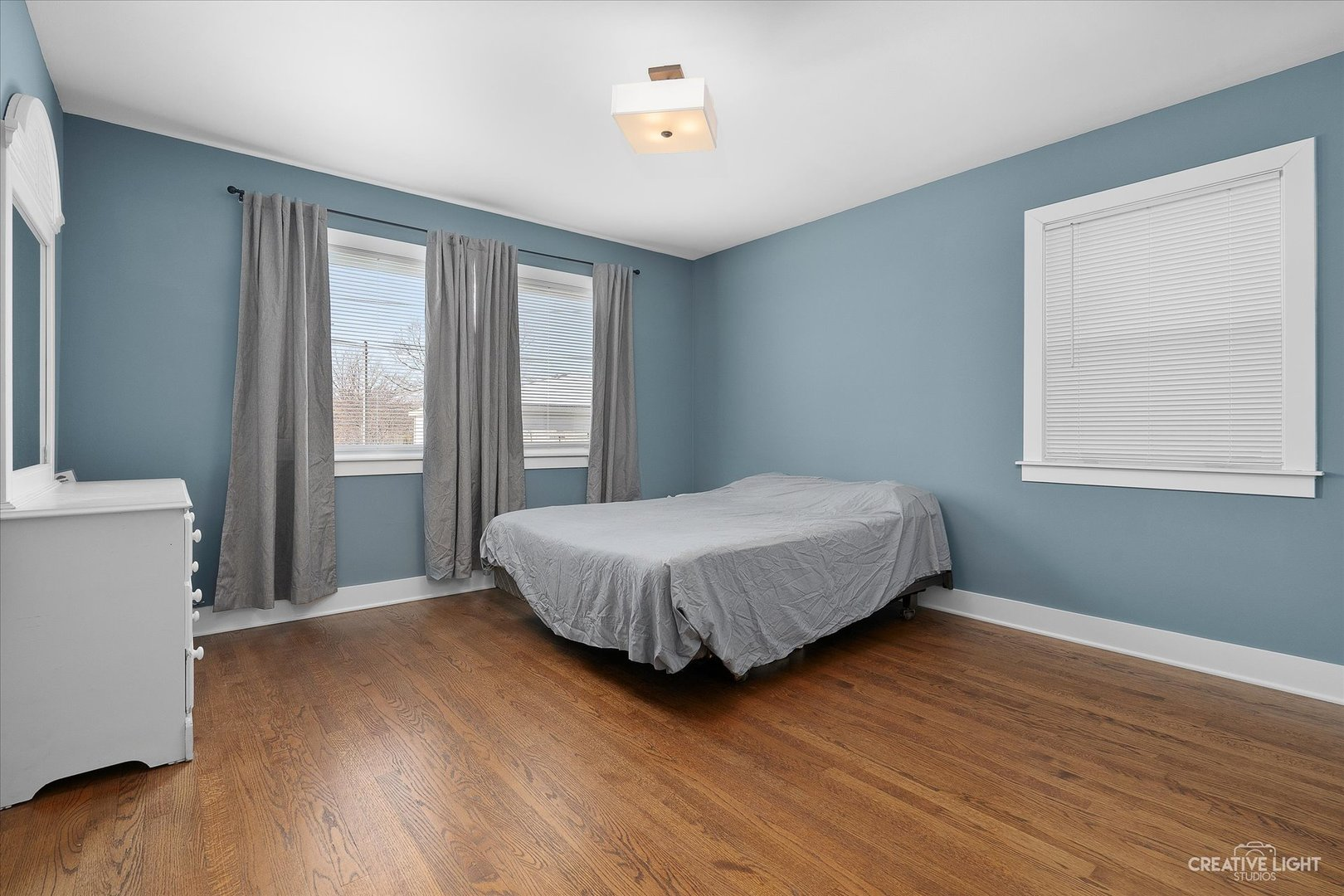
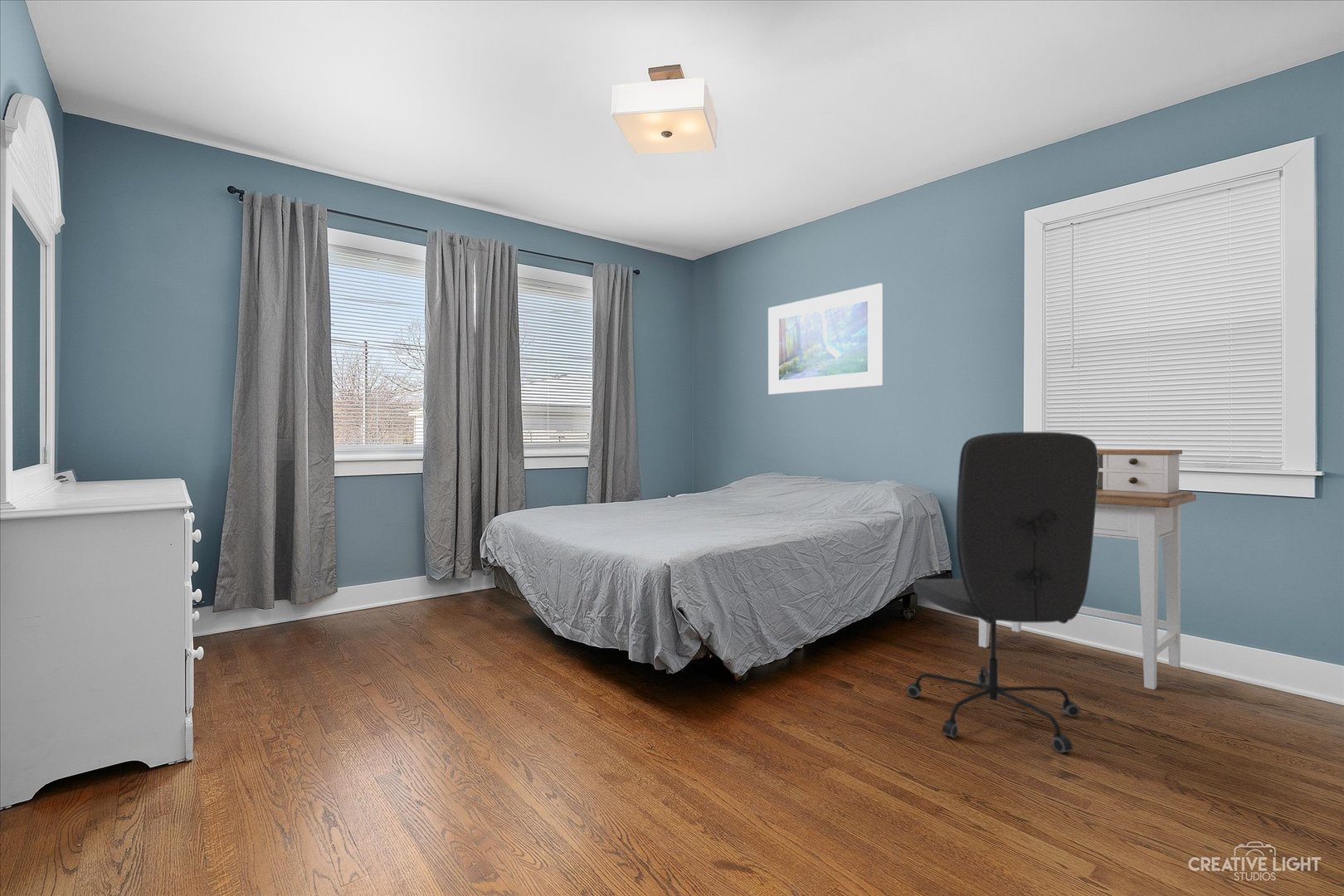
+ office chair [905,431,1098,753]
+ desk [978,449,1197,690]
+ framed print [767,282,884,396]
